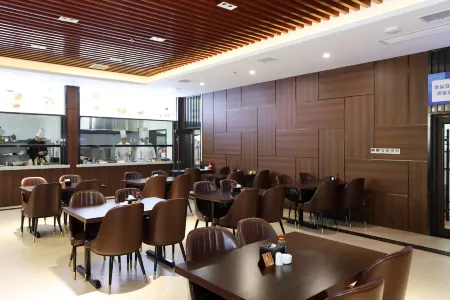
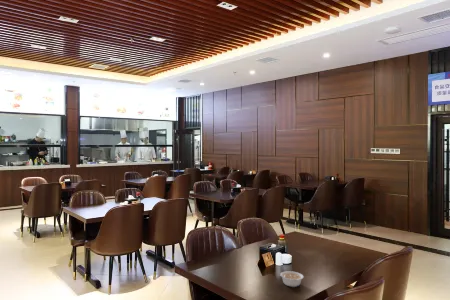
+ legume [279,270,304,288]
